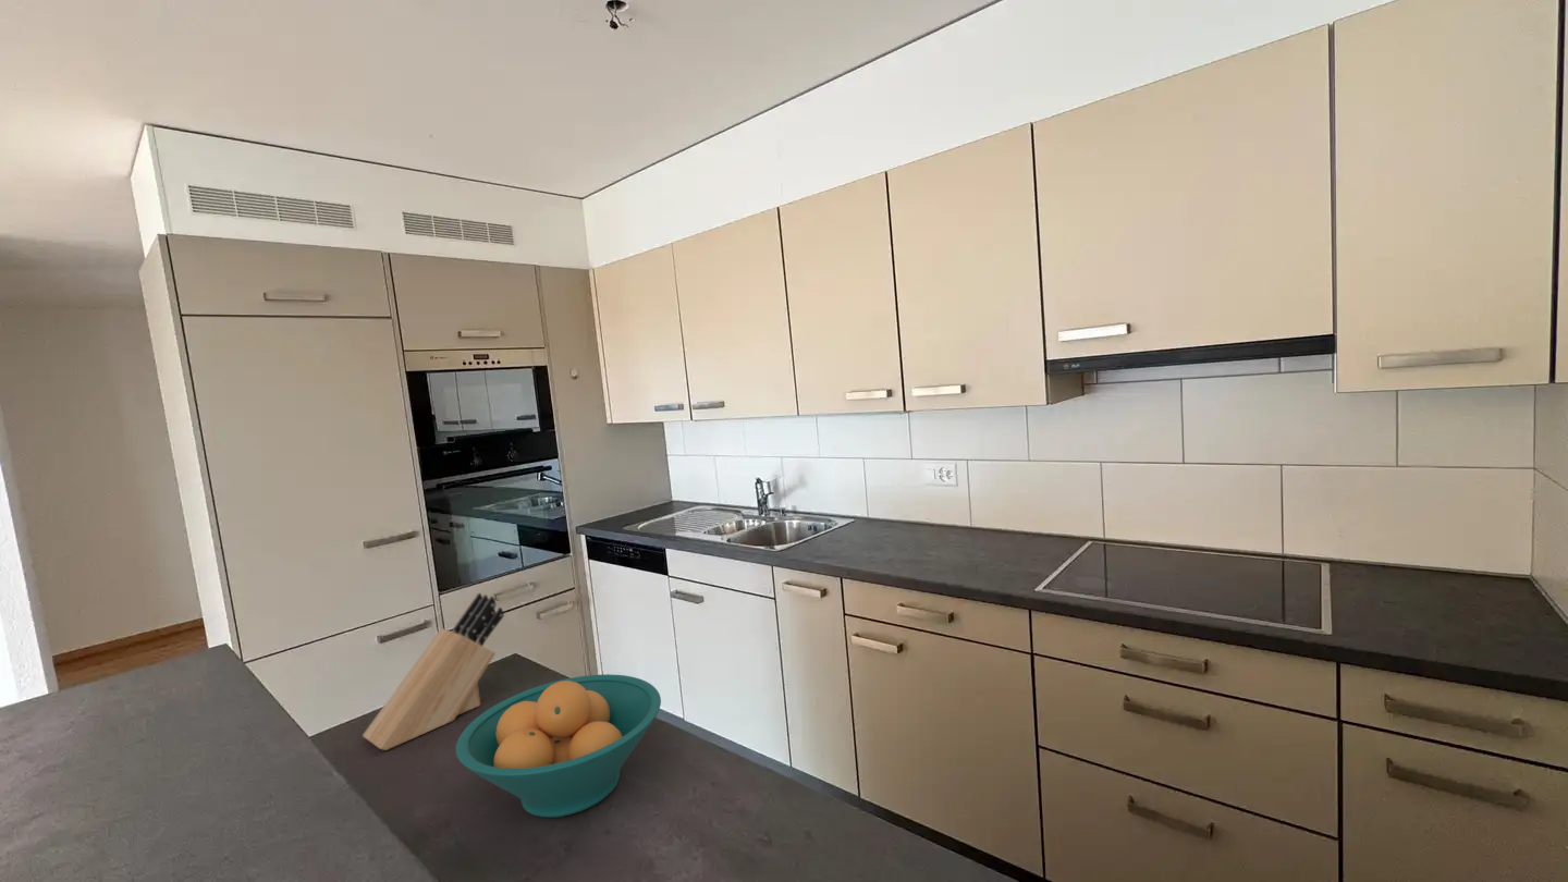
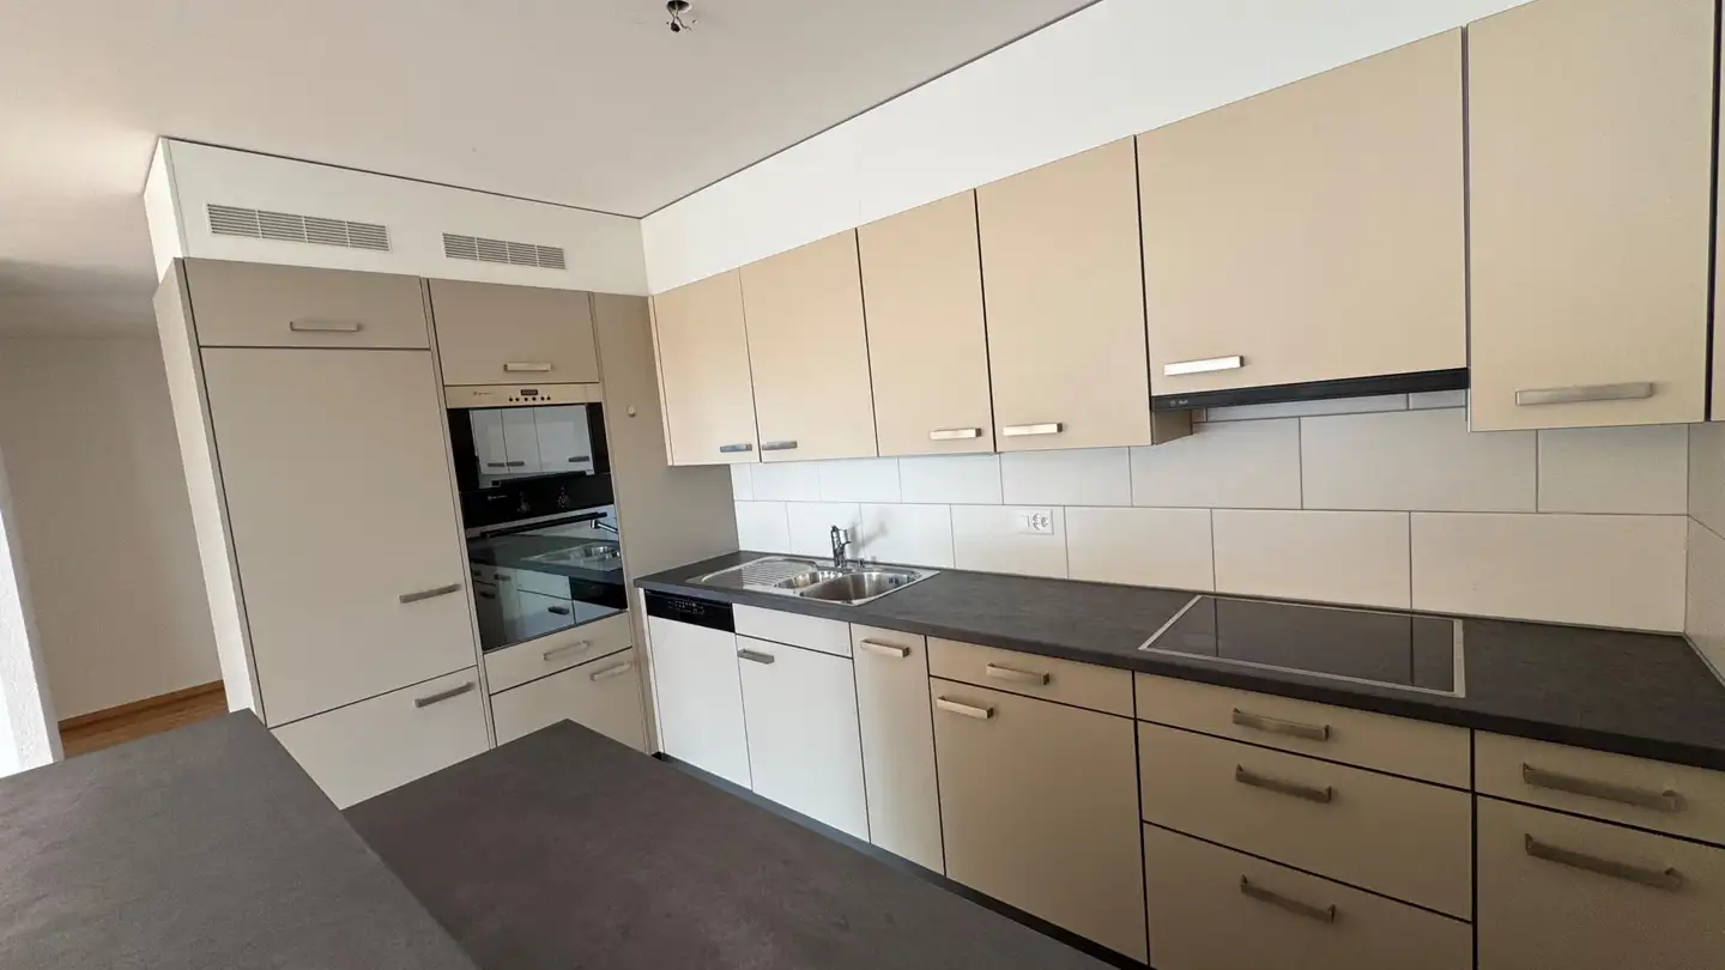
- fruit bowl [455,673,662,819]
- knife block [362,592,505,751]
